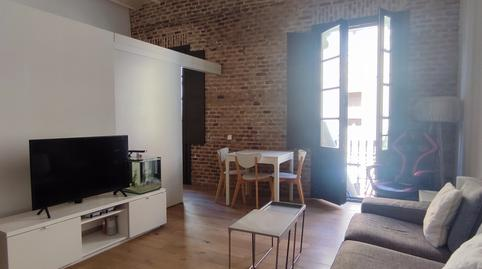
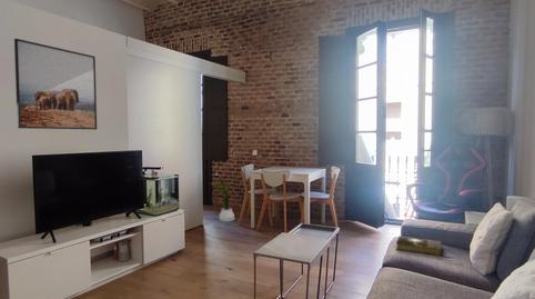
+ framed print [13,38,98,131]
+ book [395,235,443,257]
+ house plant [210,175,236,223]
